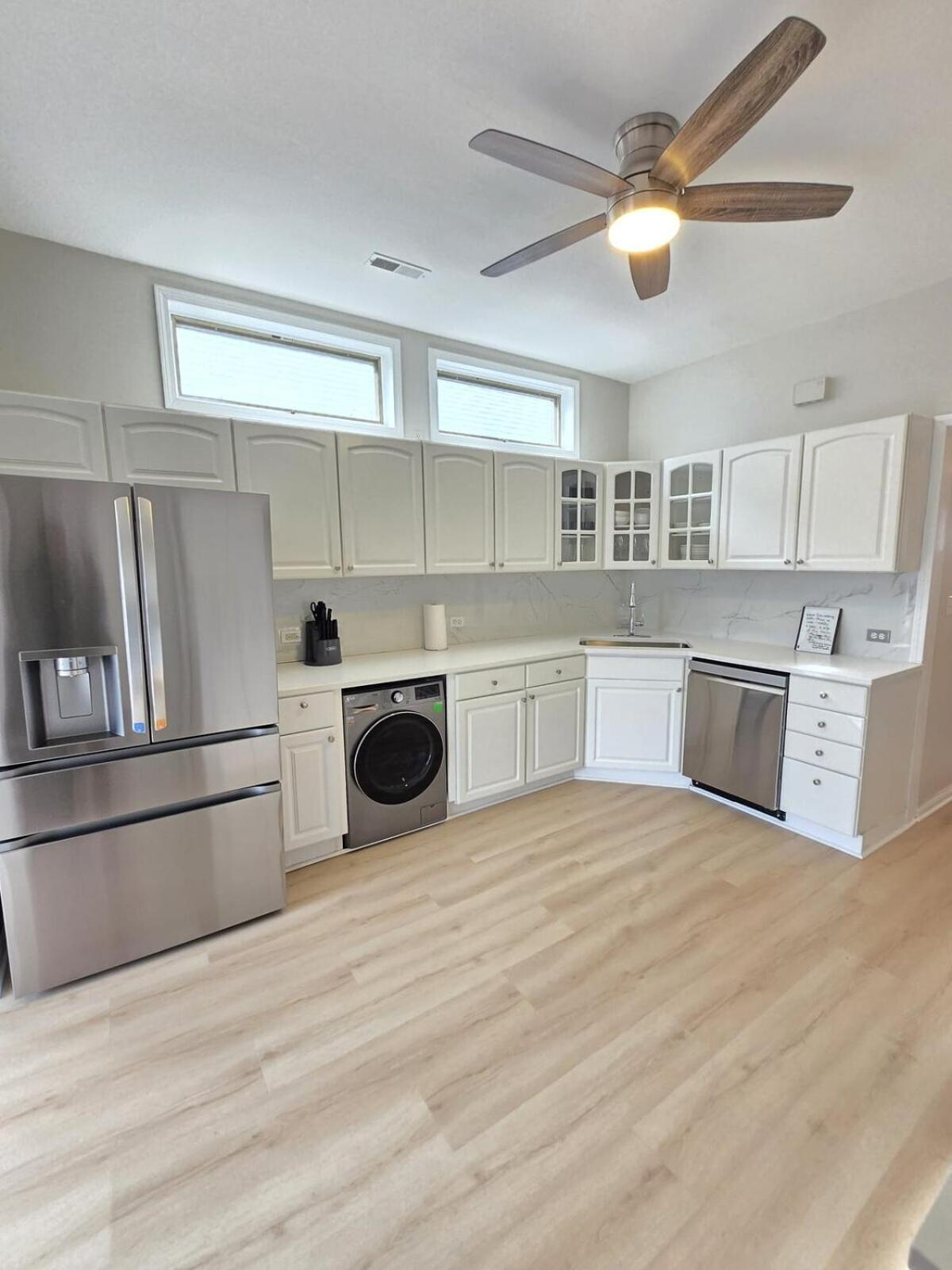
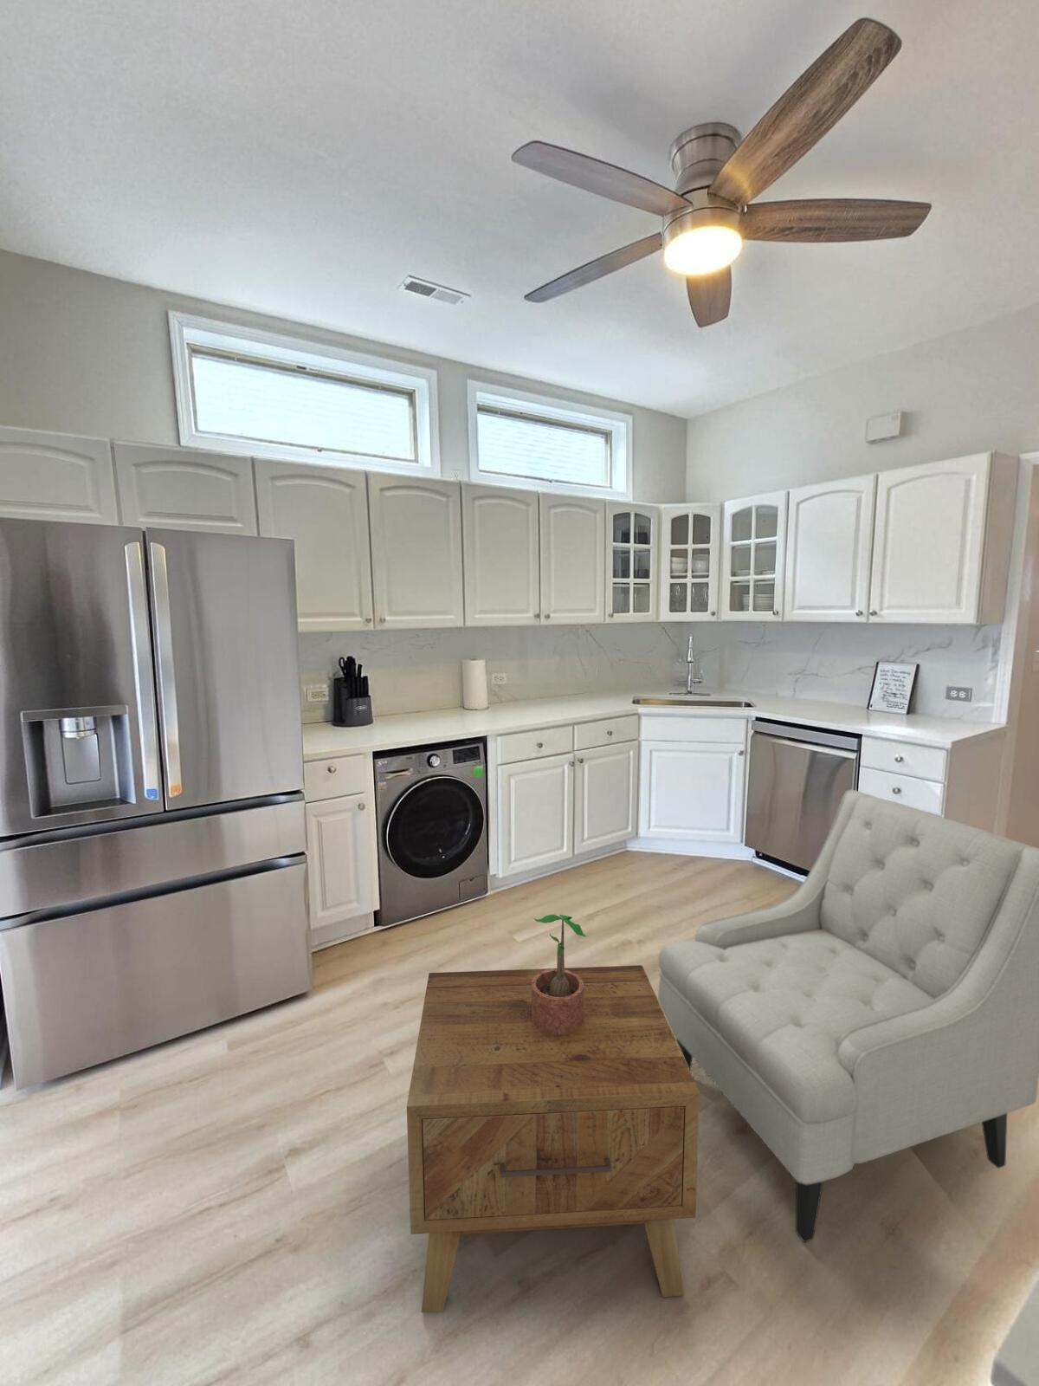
+ chair [657,788,1039,1243]
+ side table [406,964,701,1313]
+ potted plant [532,913,589,1035]
